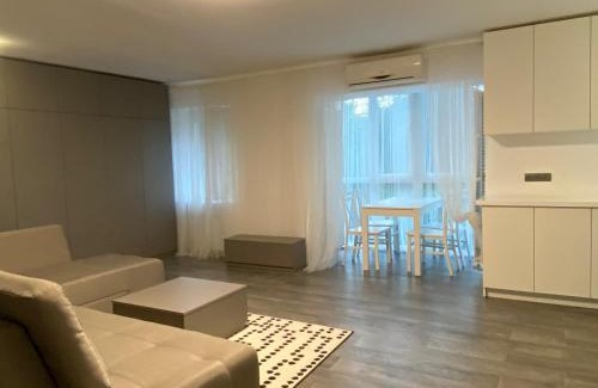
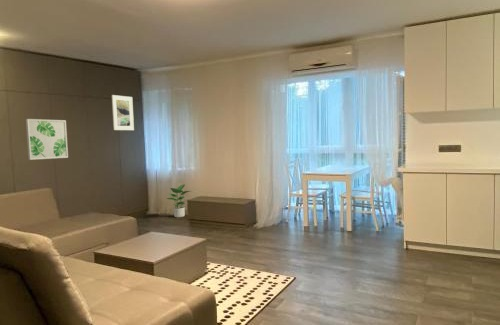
+ wall art [25,118,69,161]
+ potted plant [166,183,191,218]
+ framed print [111,94,135,131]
